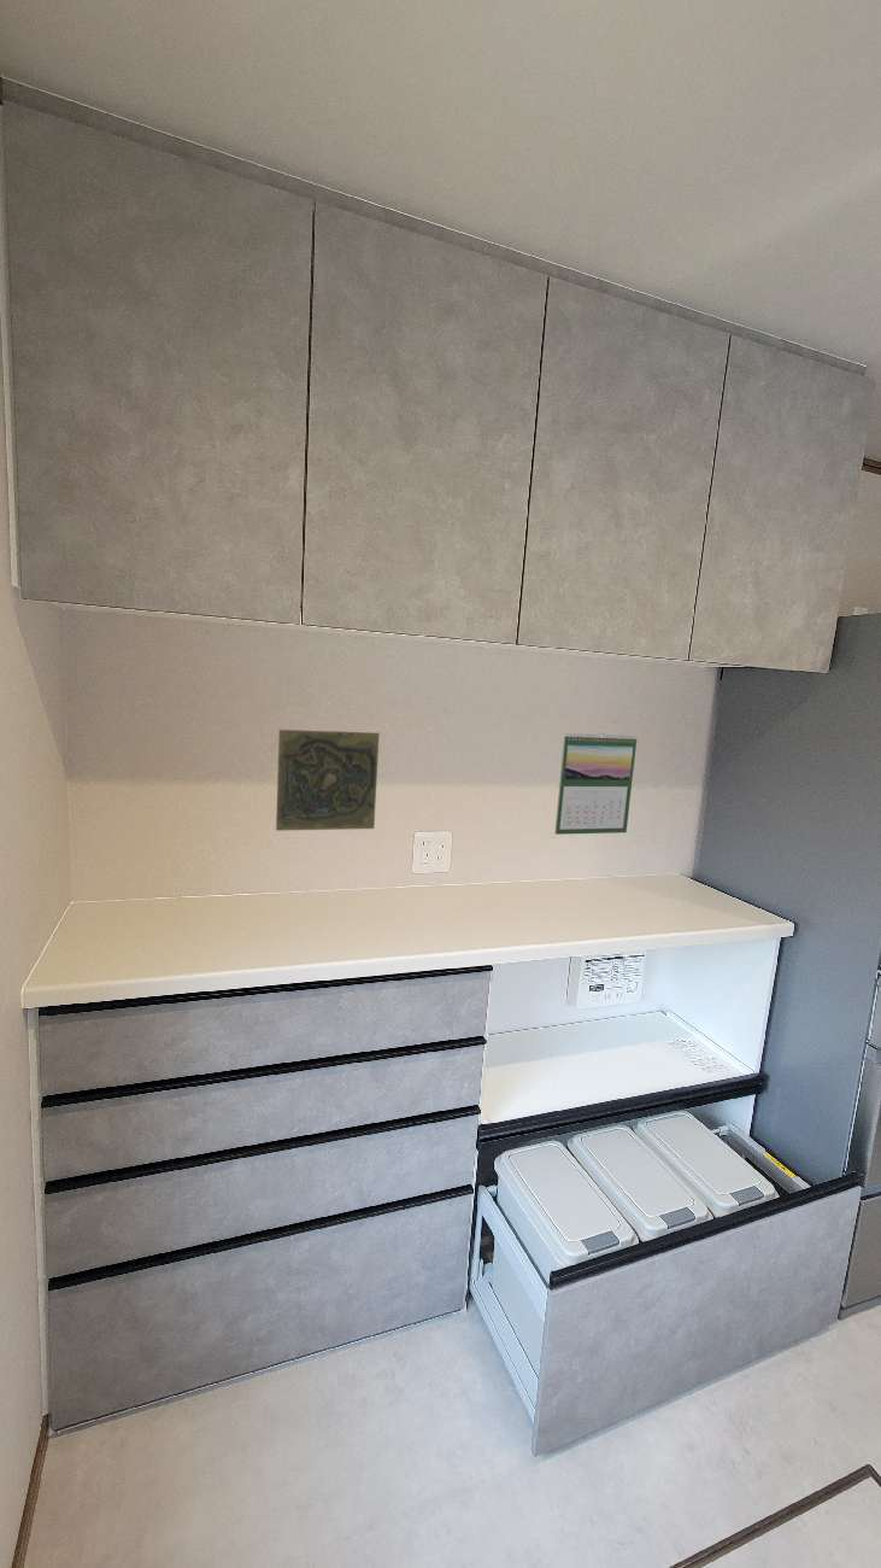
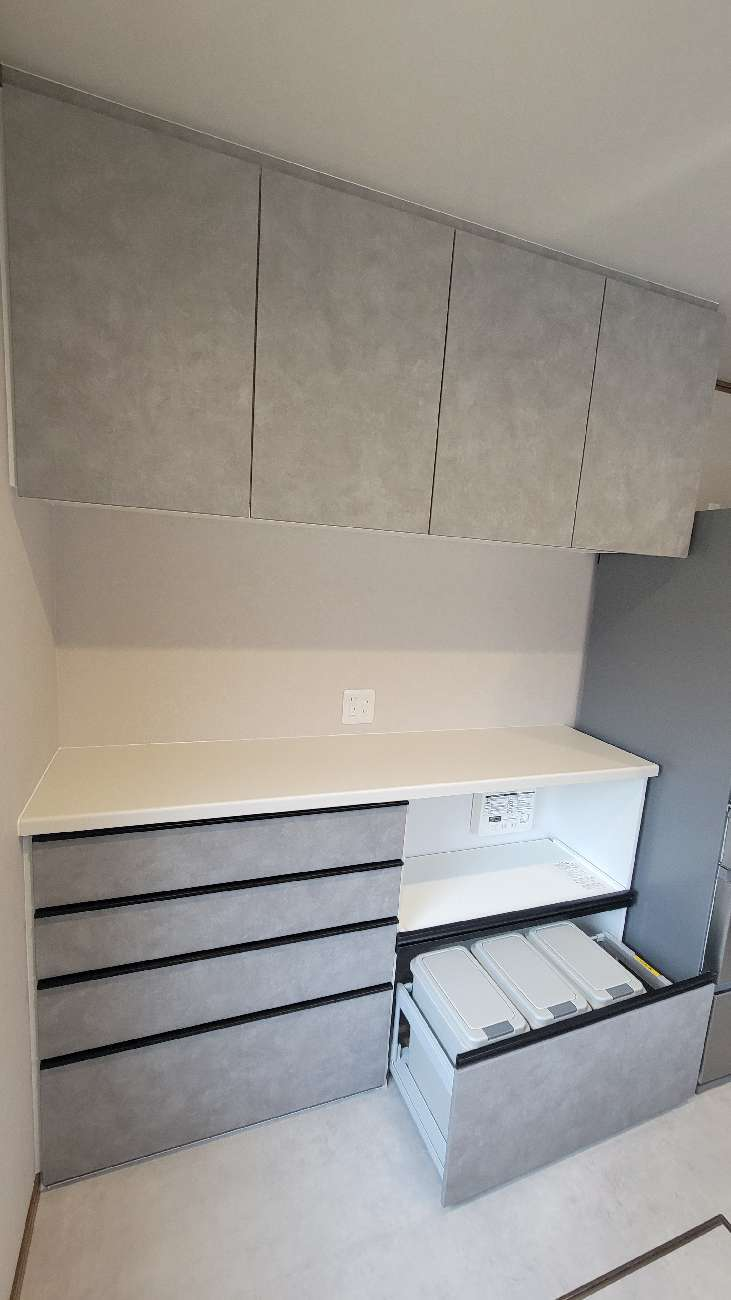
- decorative tile [275,729,381,832]
- calendar [553,732,638,836]
